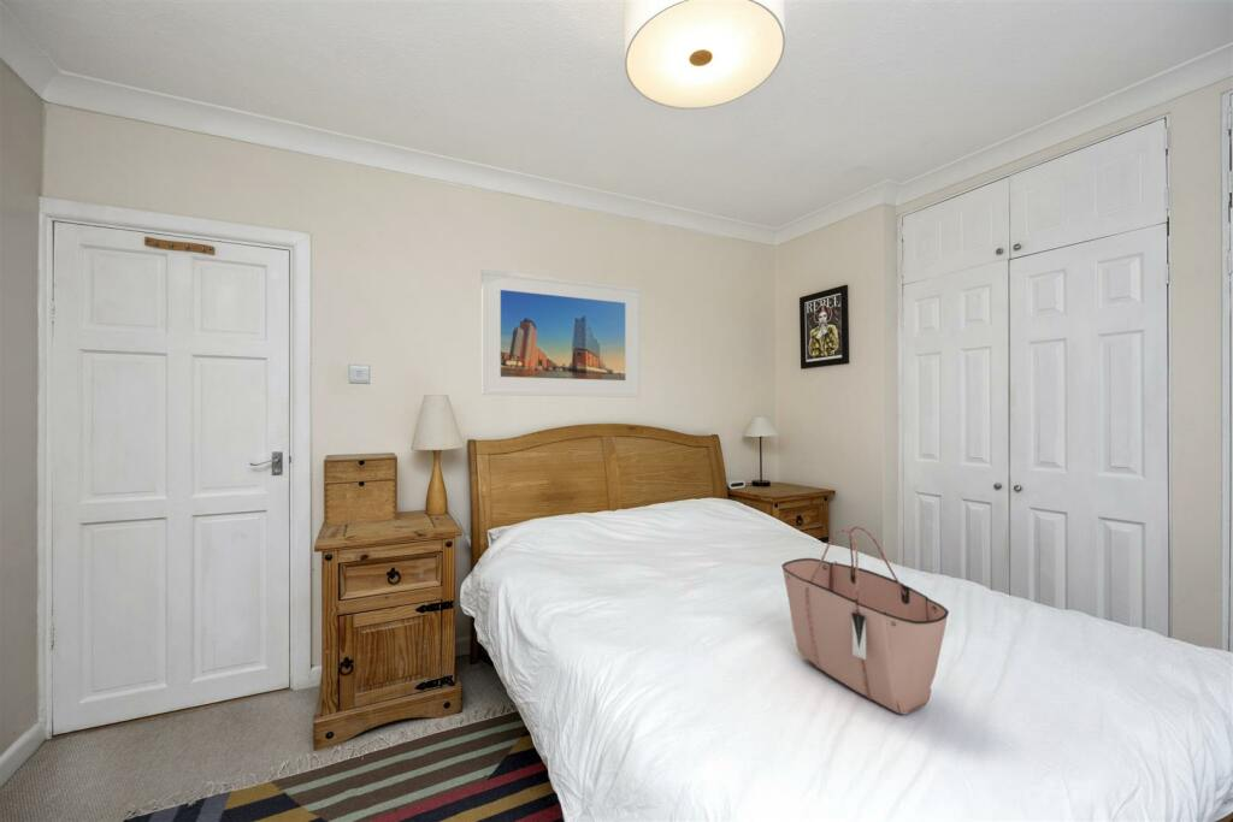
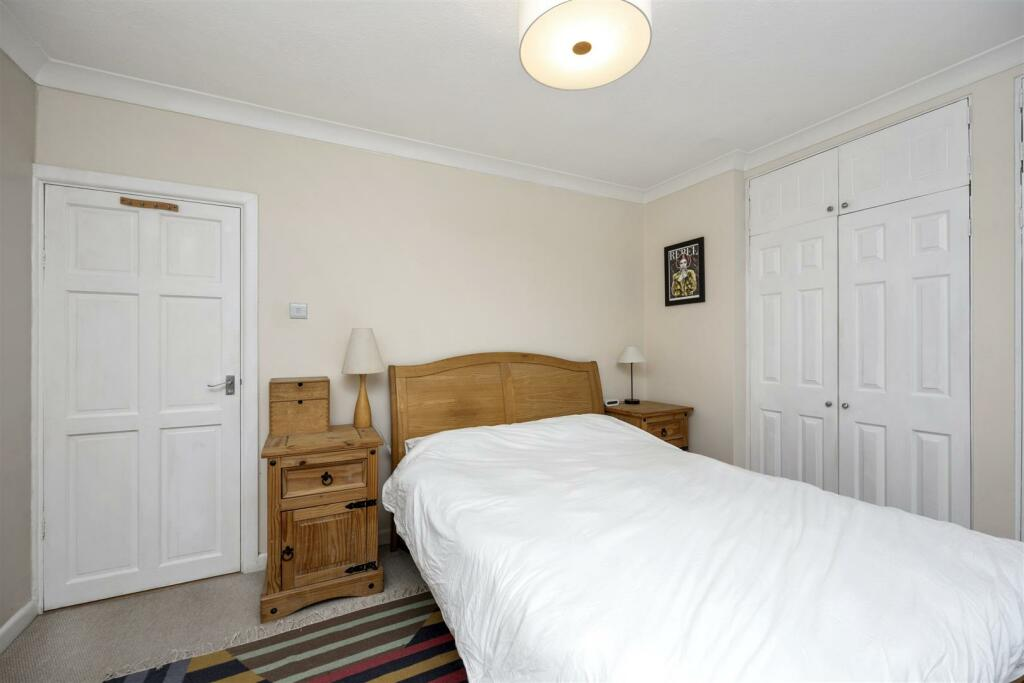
- tote bag [780,525,950,716]
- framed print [480,268,641,398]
